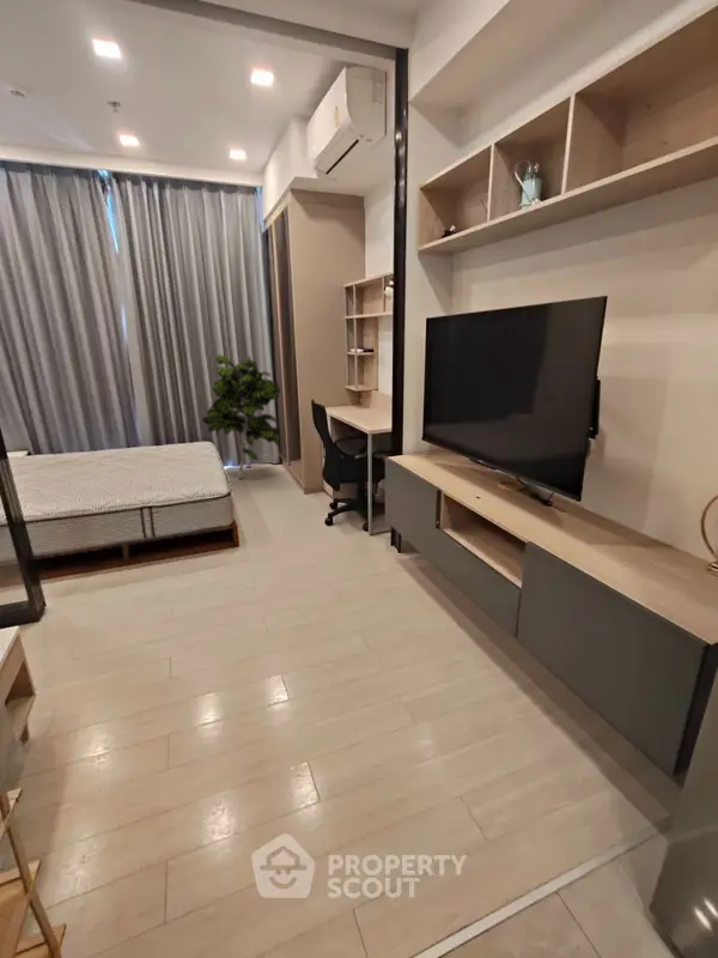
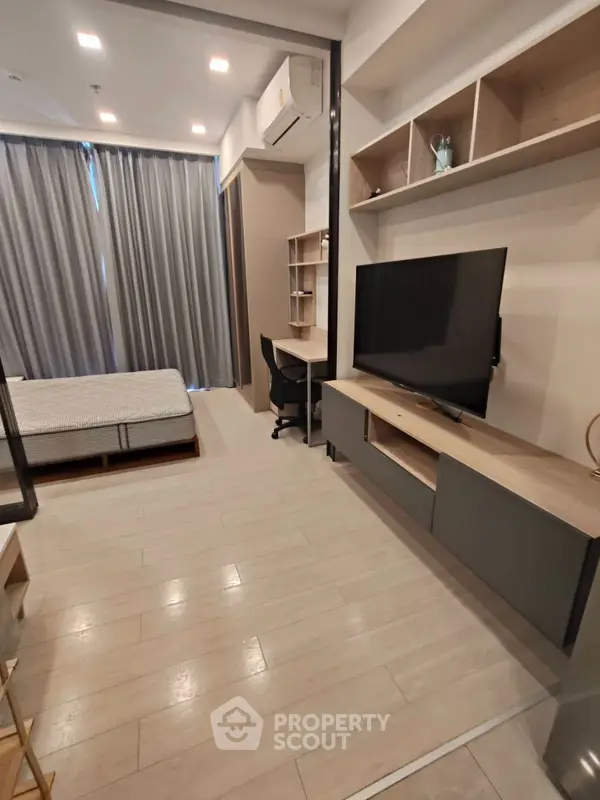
- indoor plant [201,353,281,480]
